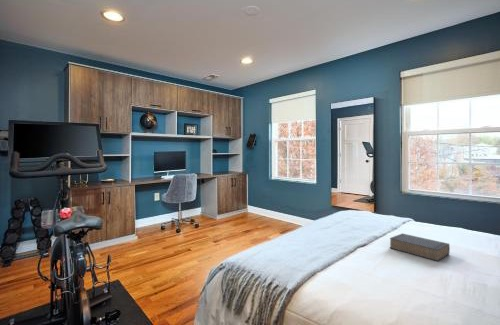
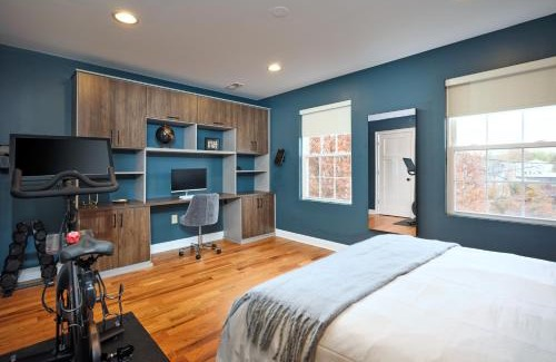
- book [389,232,451,262]
